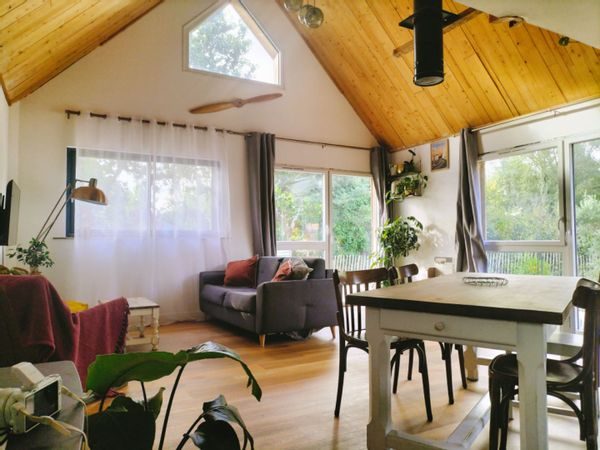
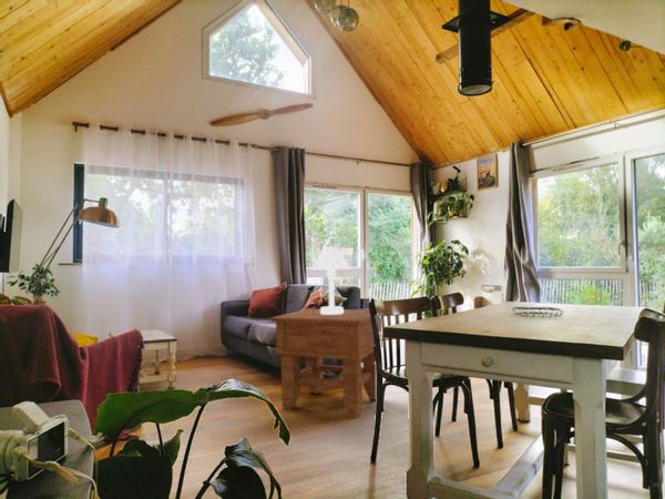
+ lamp [310,245,351,315]
+ side table [269,307,383,419]
